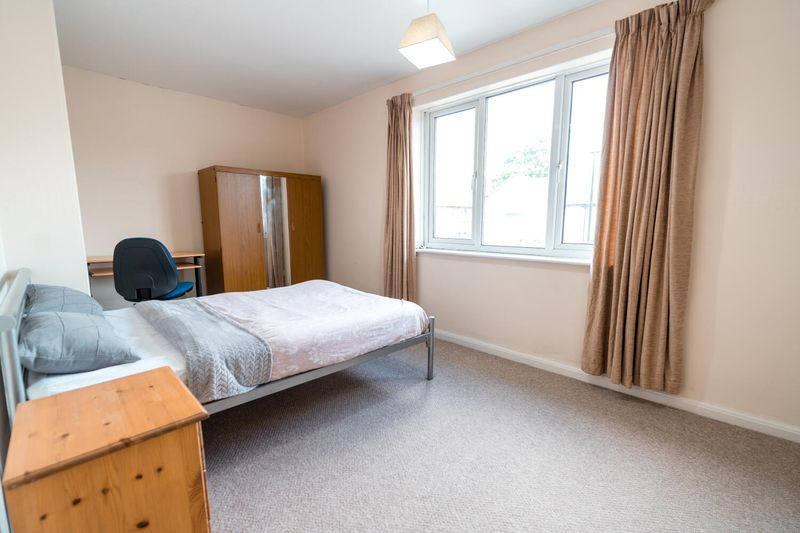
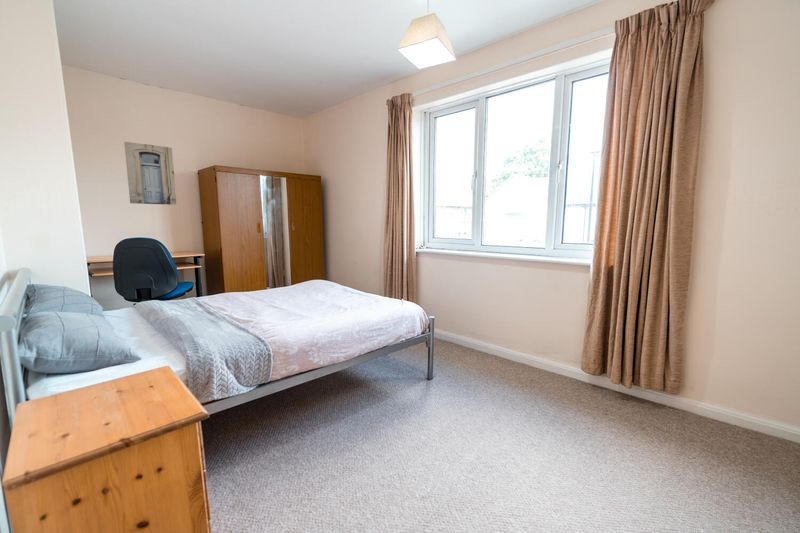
+ wall art [123,141,177,206]
